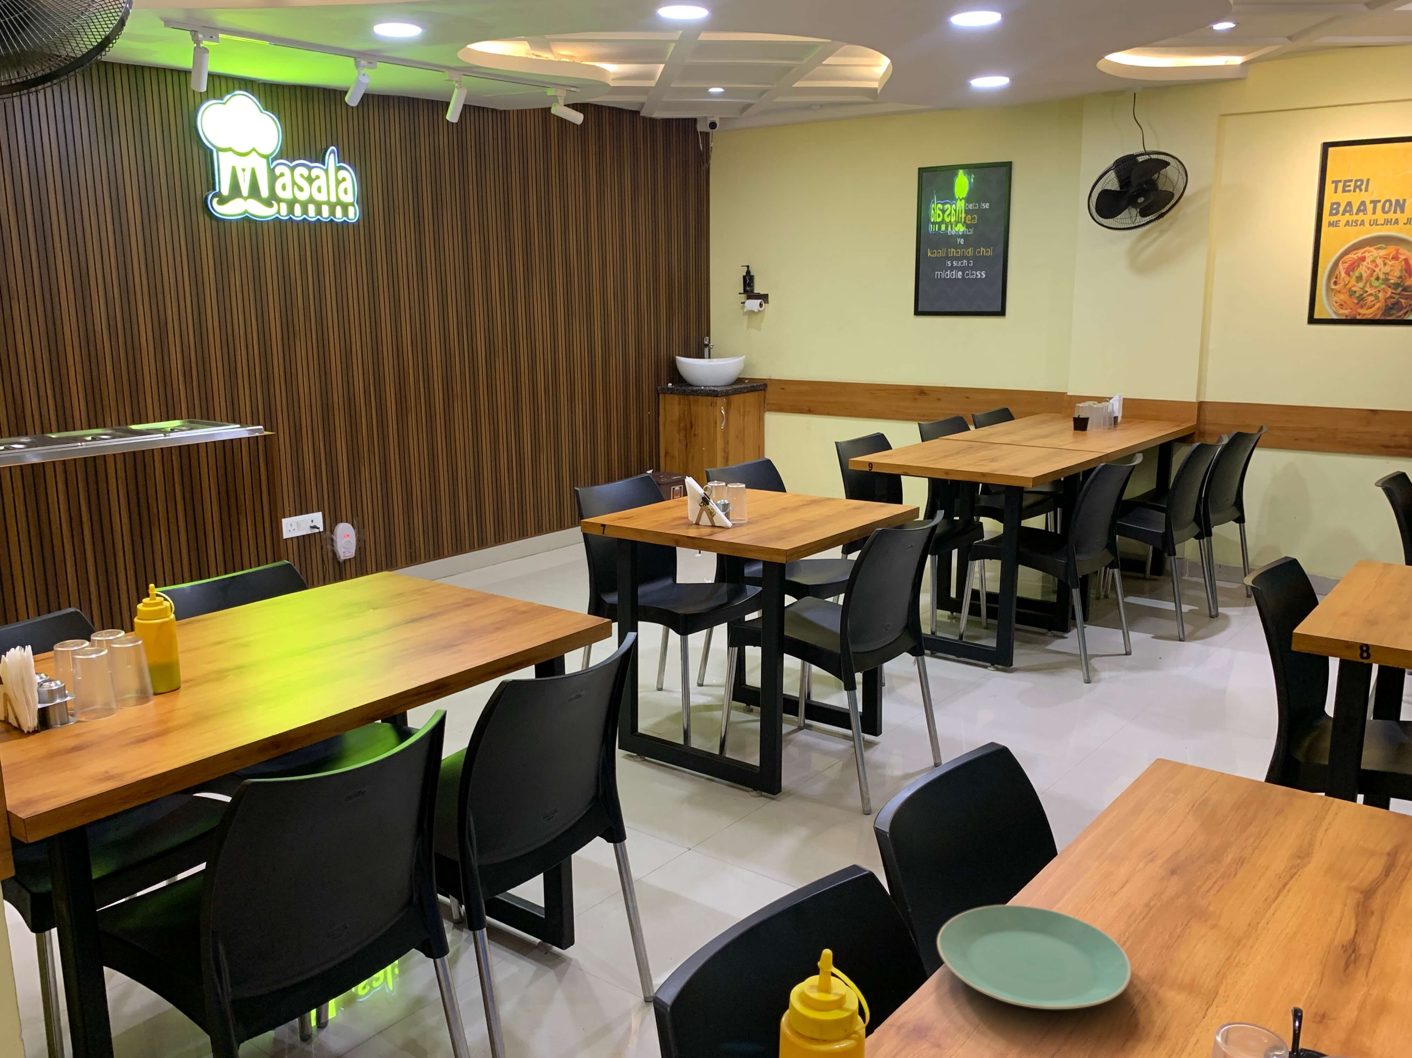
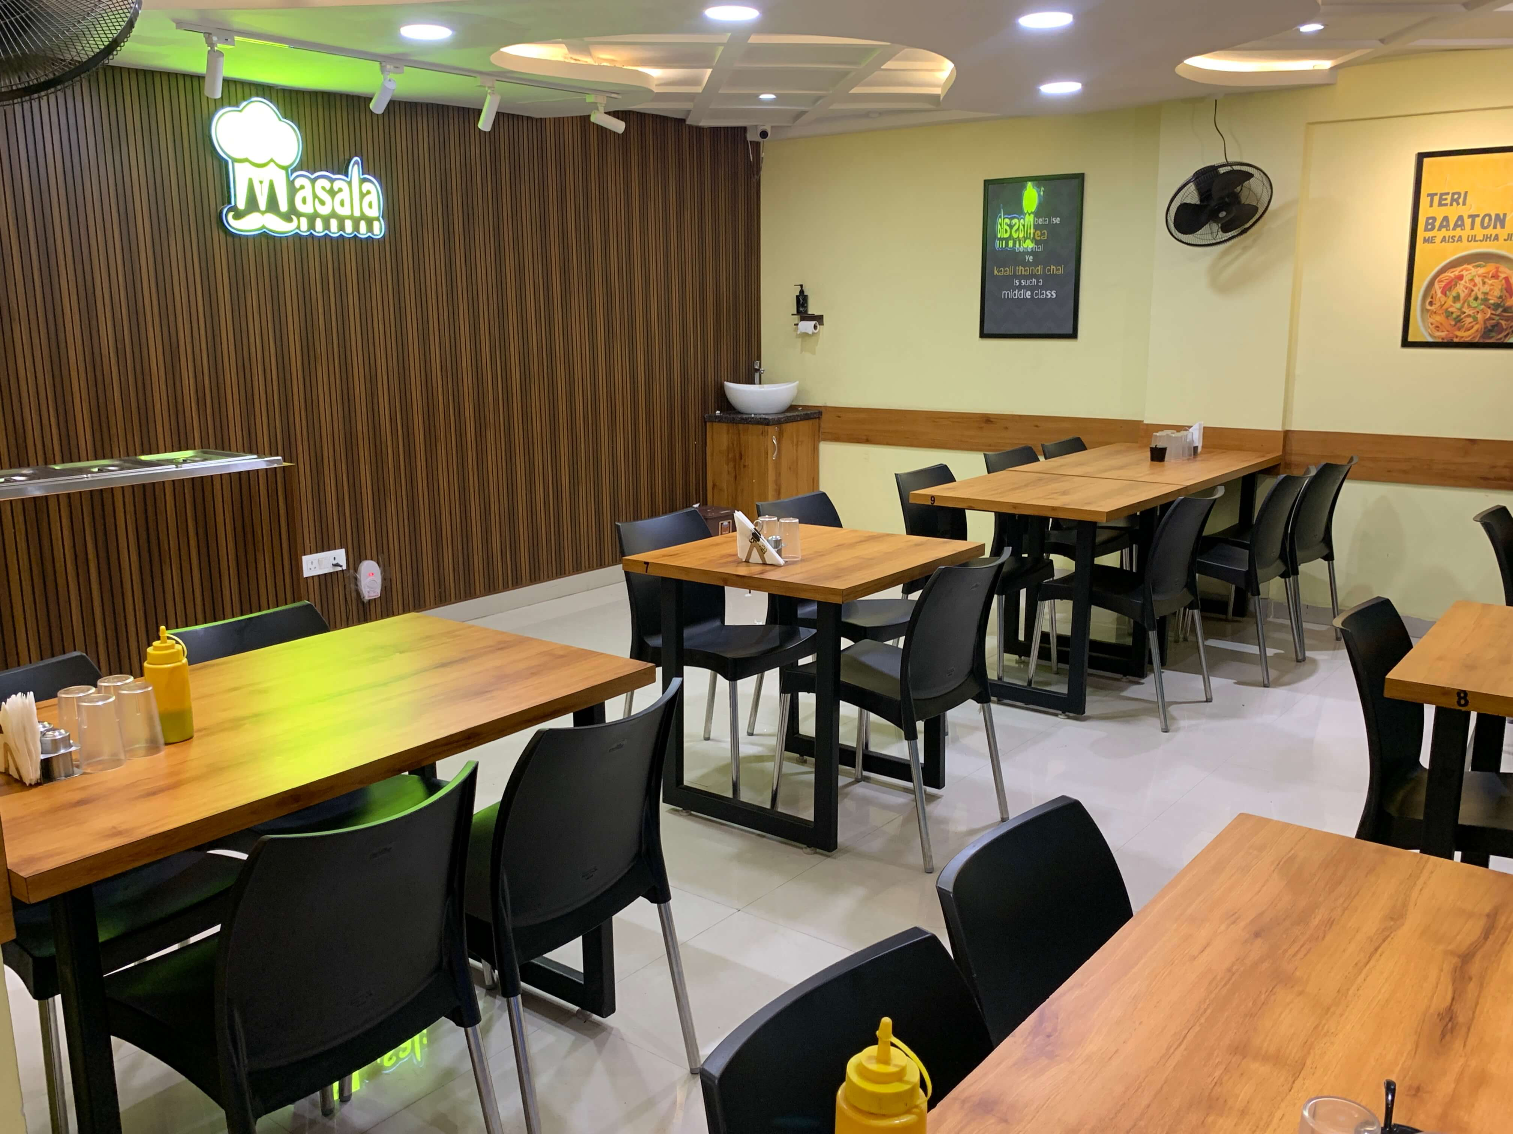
- plate [937,905,1132,1010]
